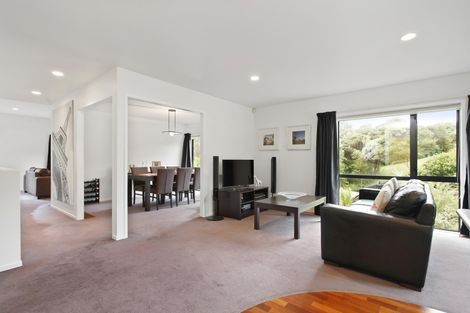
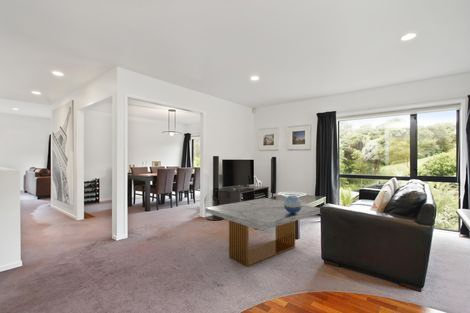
+ coffee table [204,197,321,268]
+ decorative sphere [283,194,303,213]
